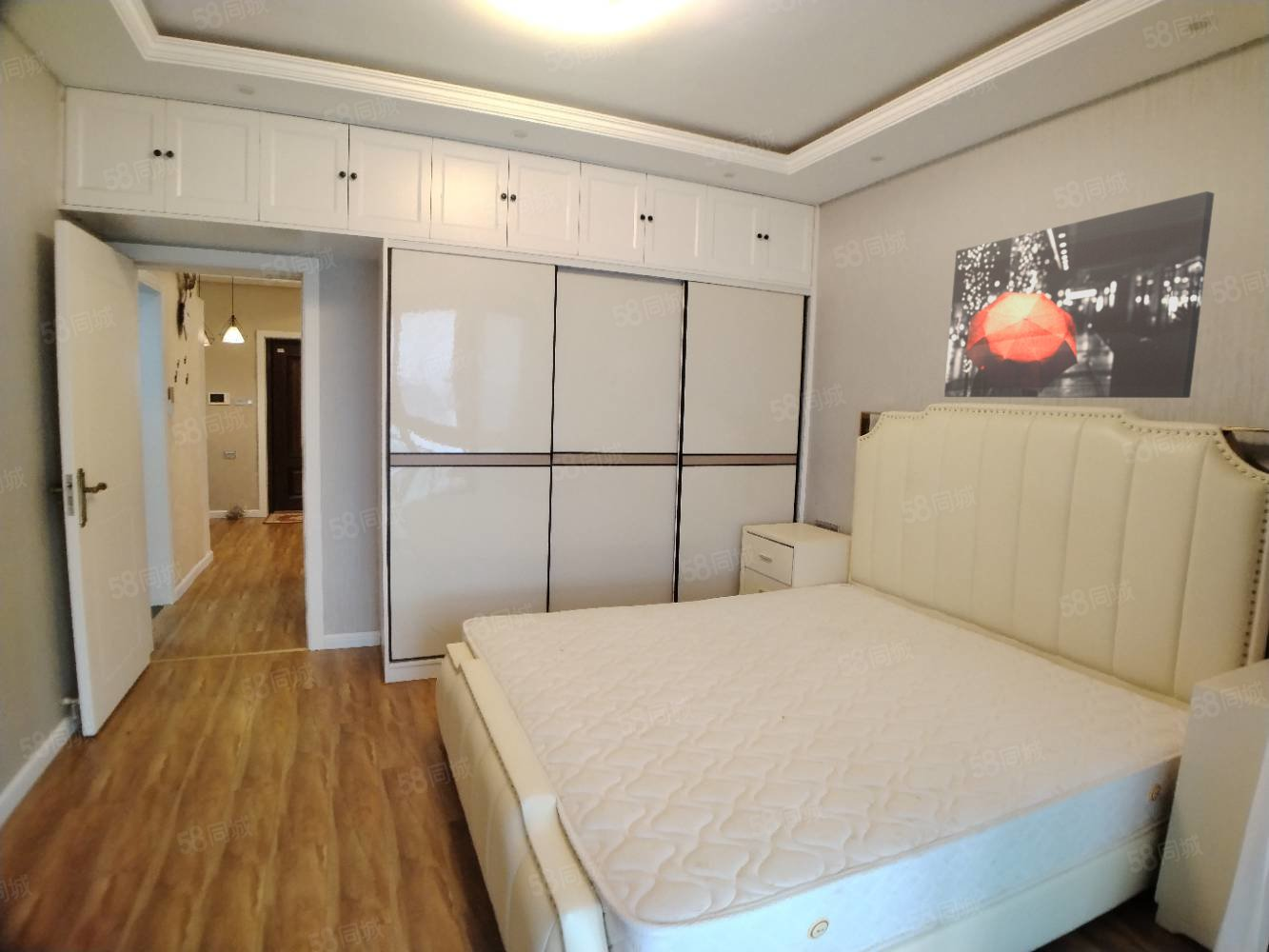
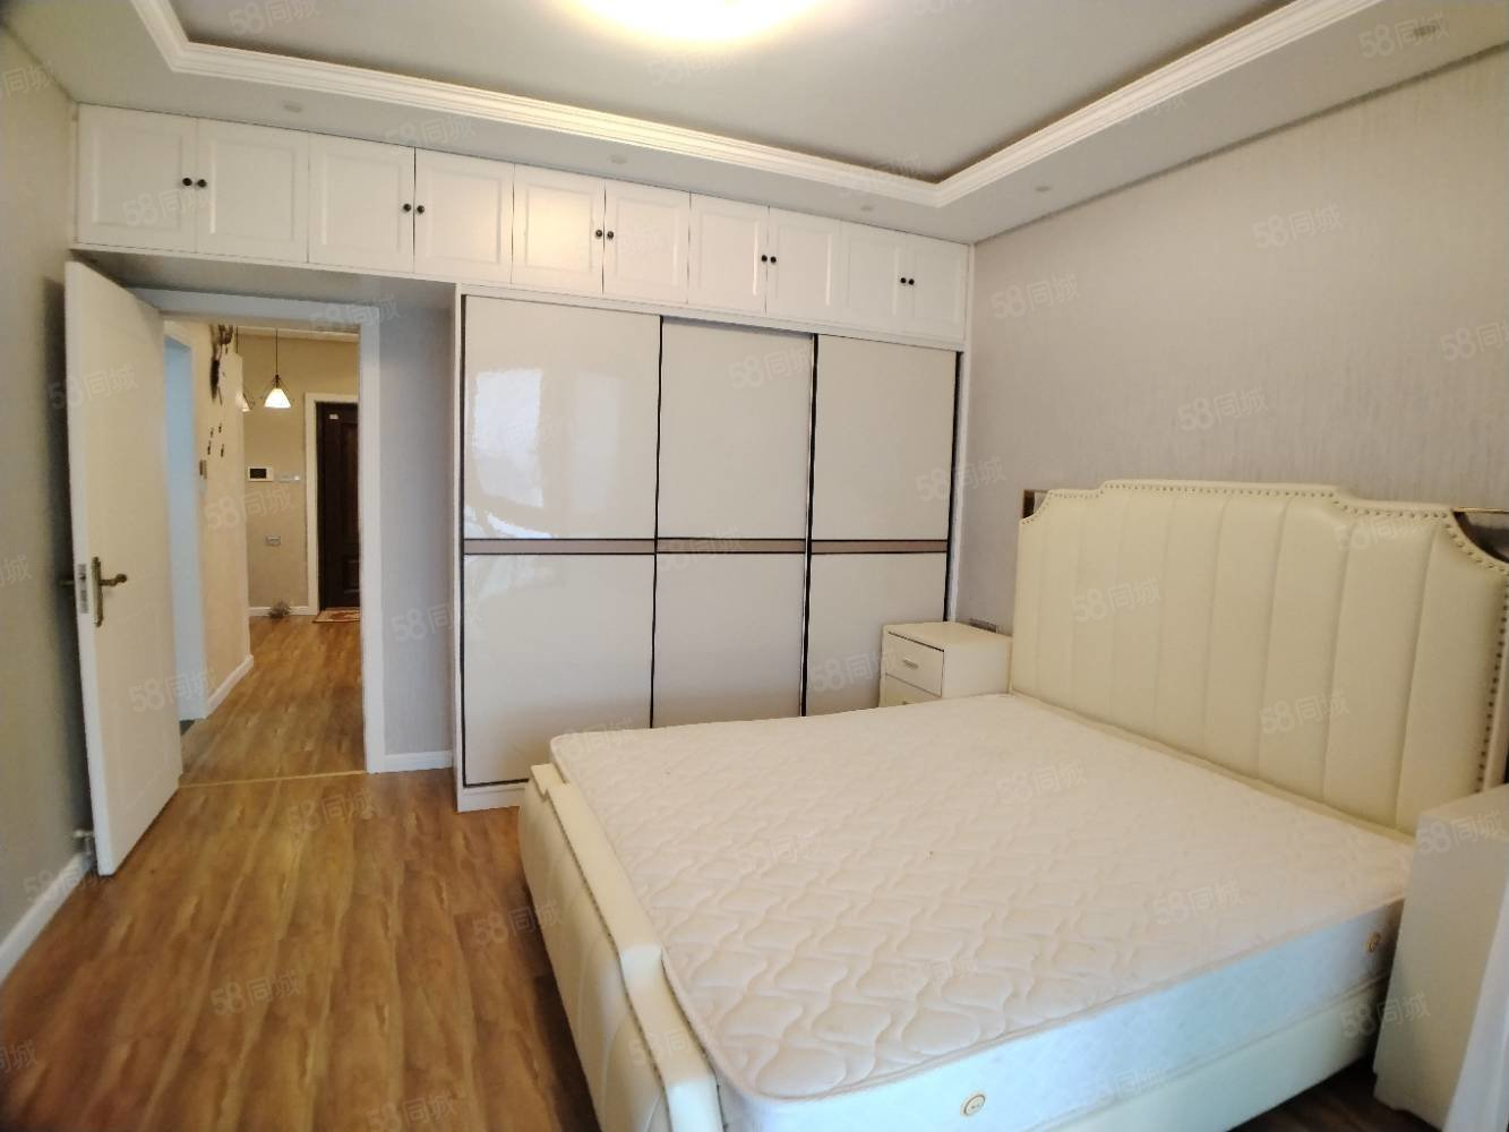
- wall art [943,190,1215,399]
